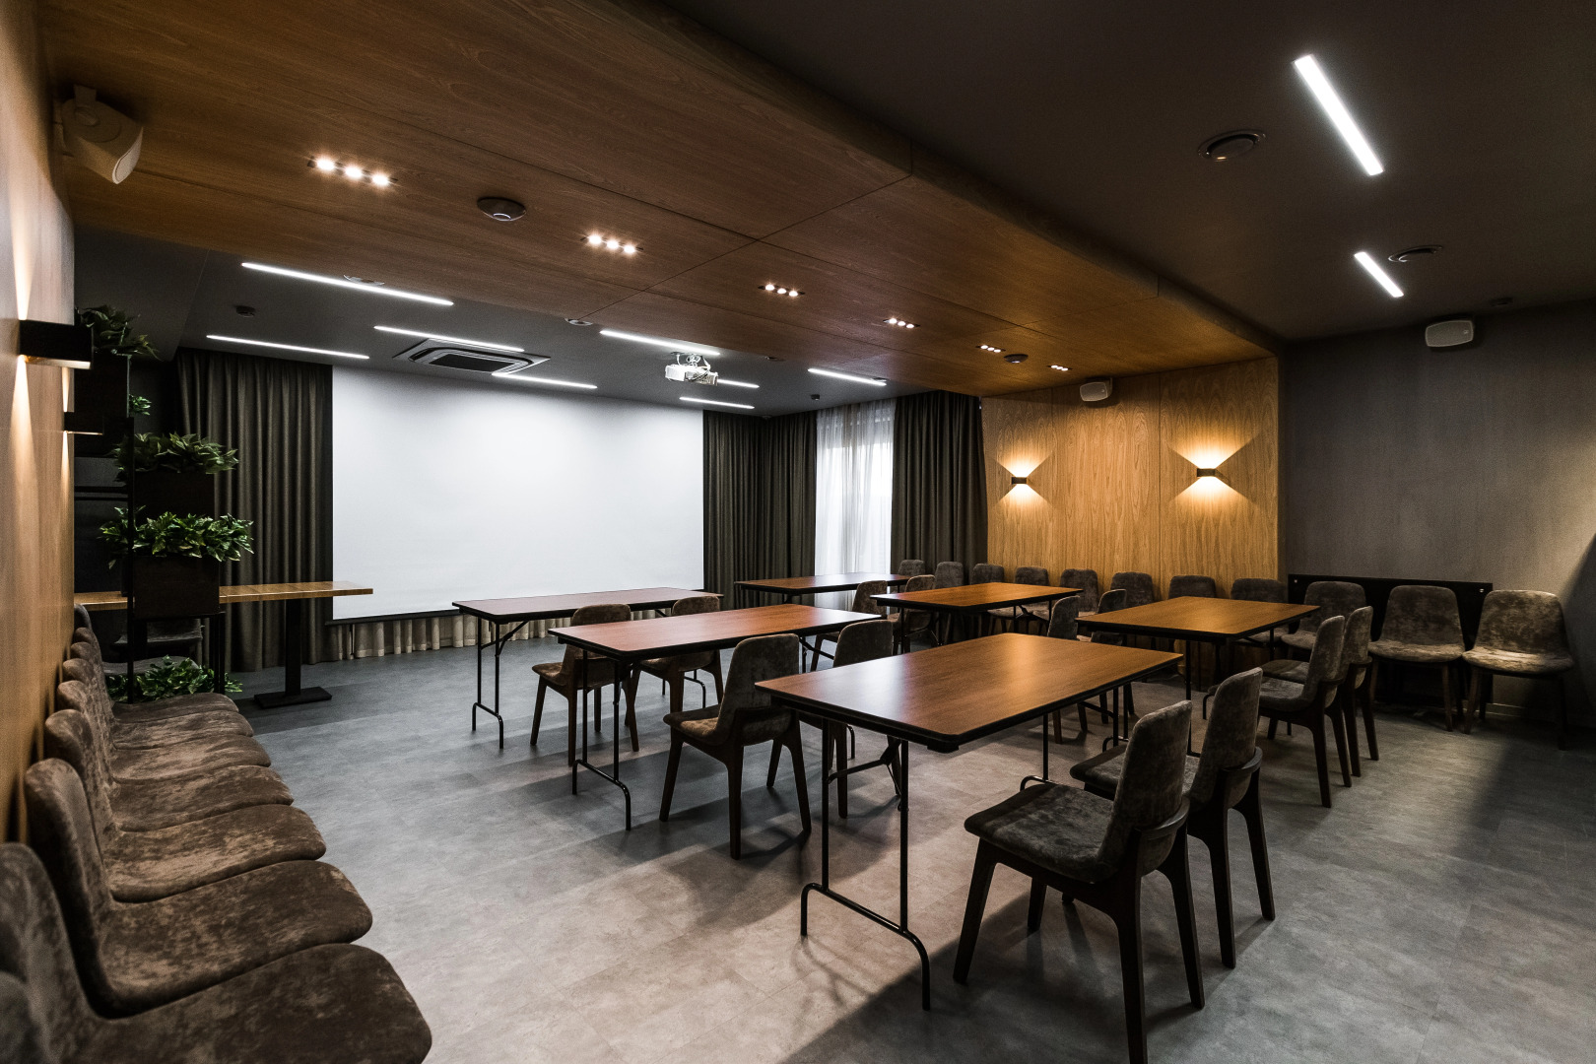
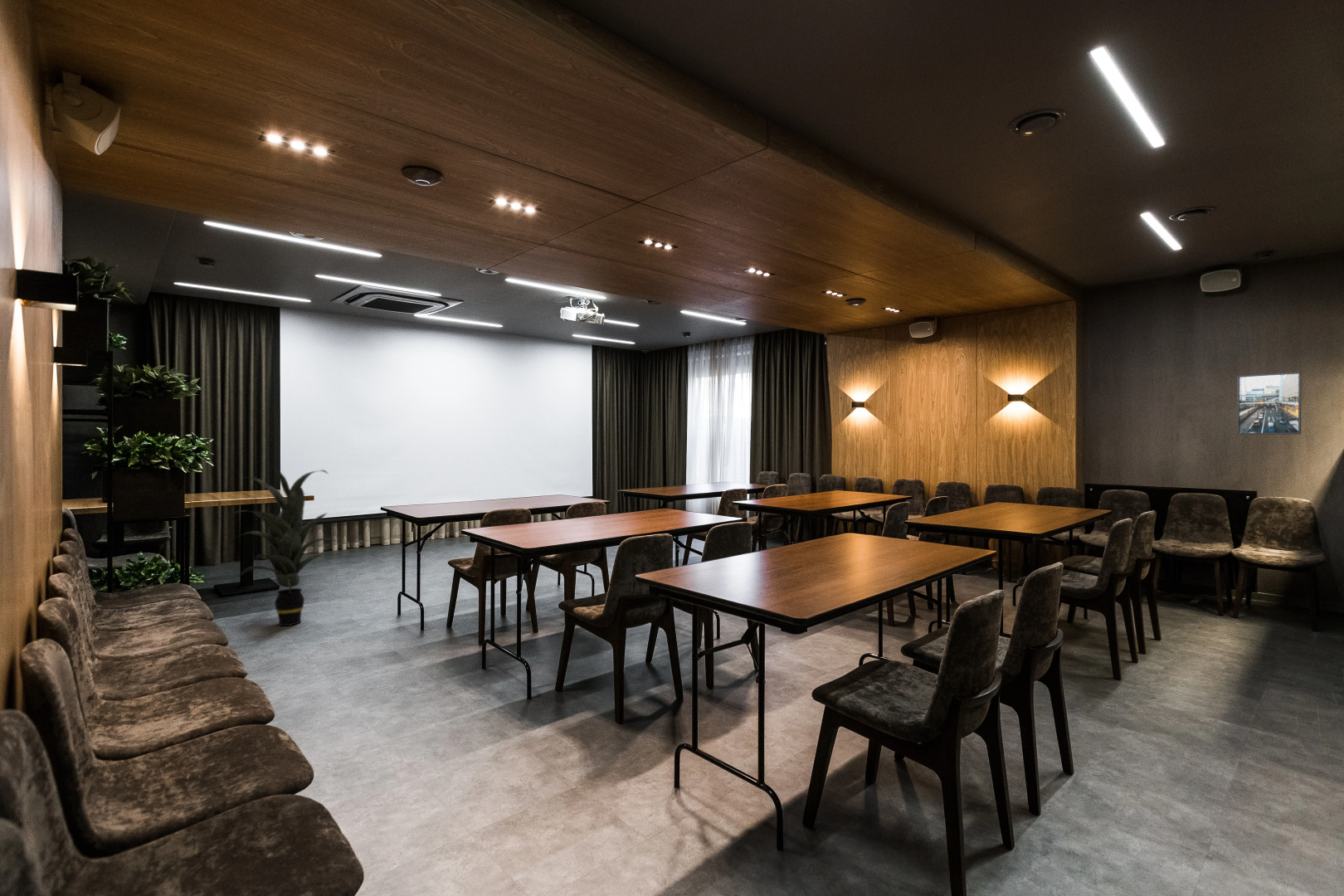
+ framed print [1236,371,1302,436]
+ indoor plant [232,463,341,626]
